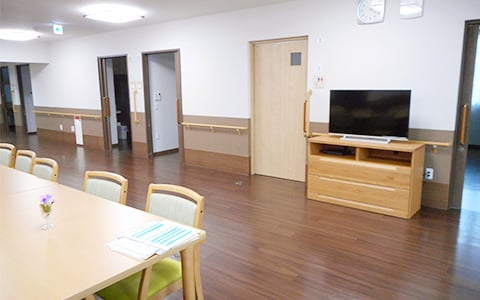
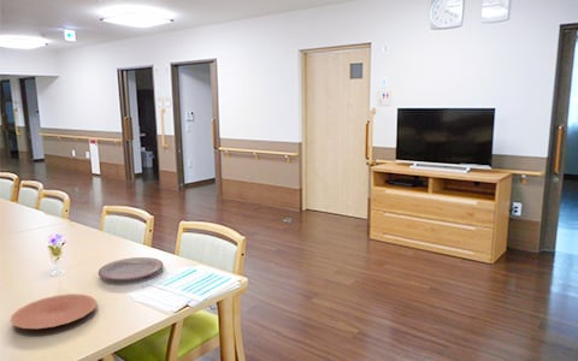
+ plate [98,256,164,282]
+ plate [10,292,98,330]
